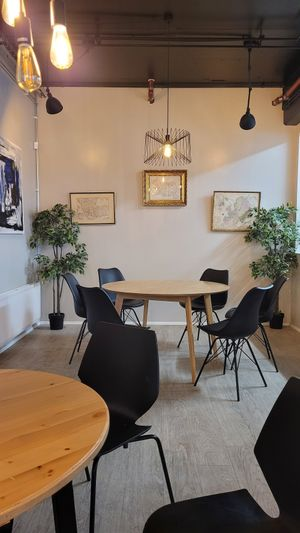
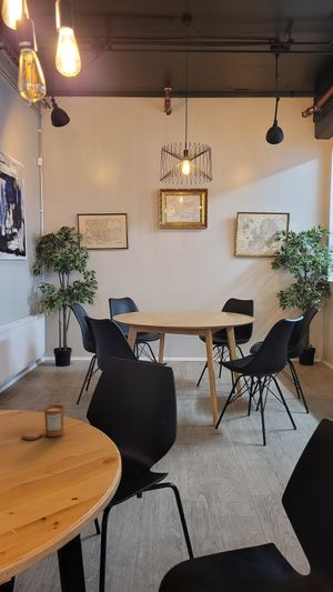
+ candle [22,403,65,441]
